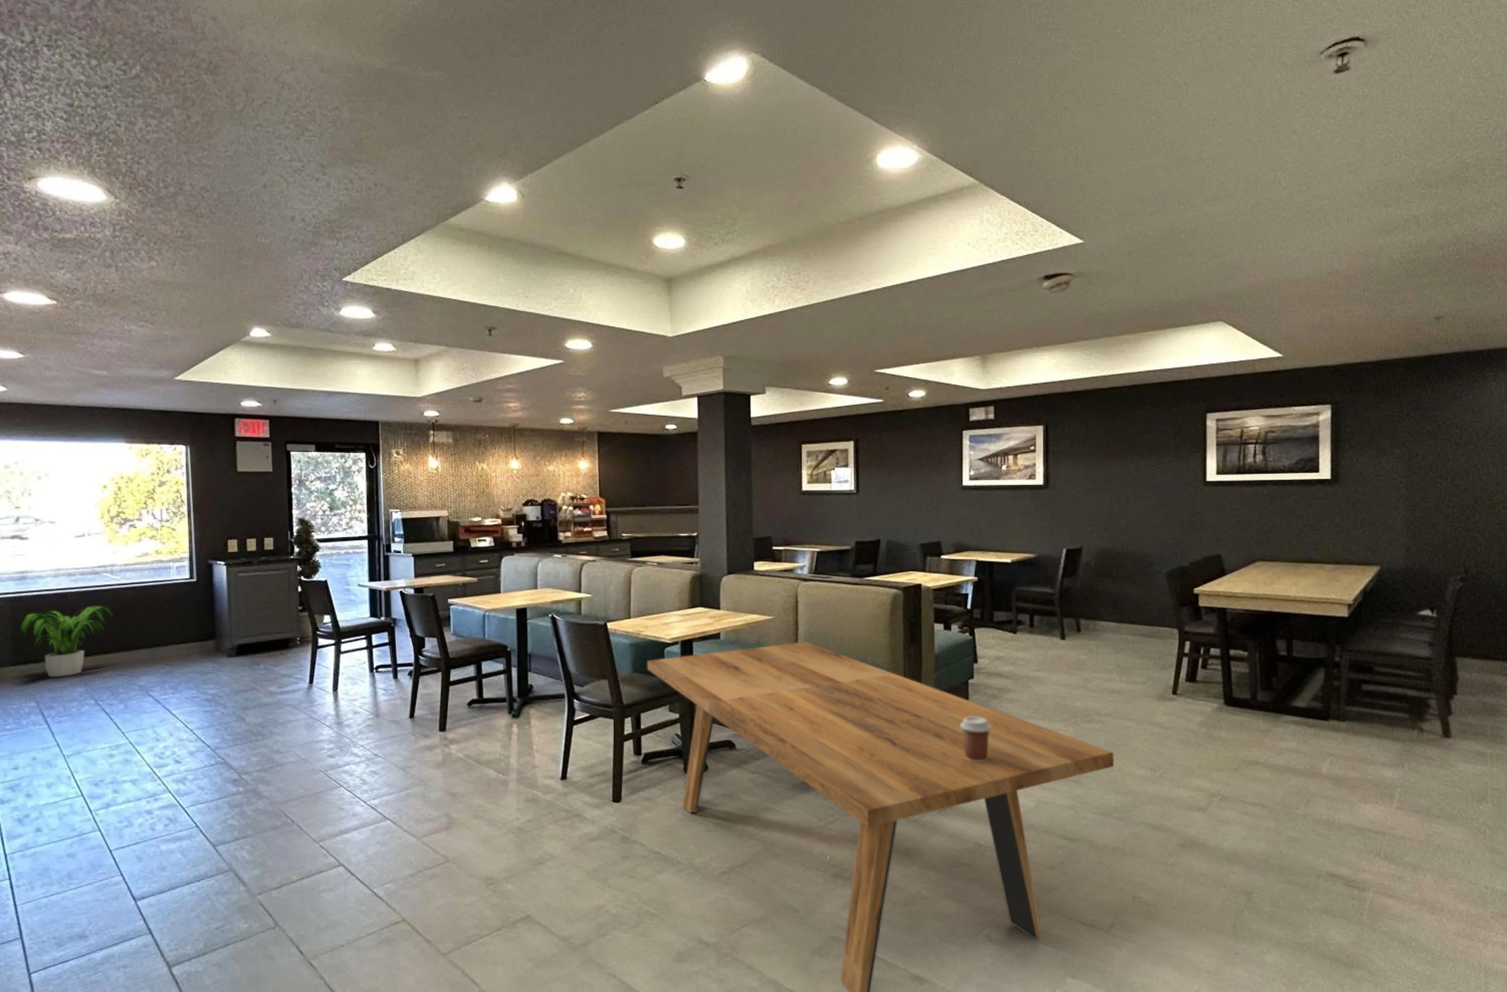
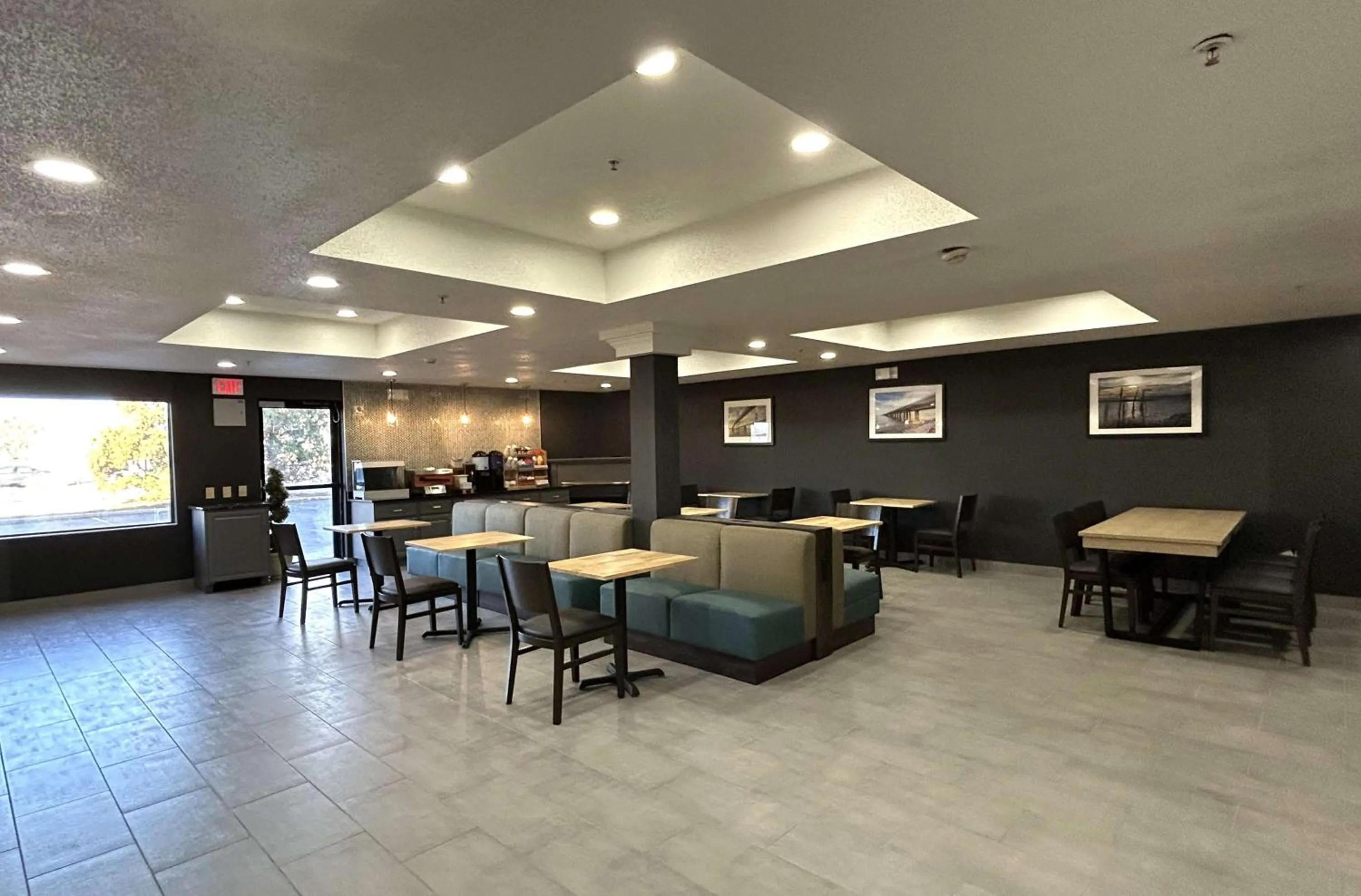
- coffee cup [960,716,991,763]
- dining table [647,641,1114,992]
- potted plant [21,606,113,678]
